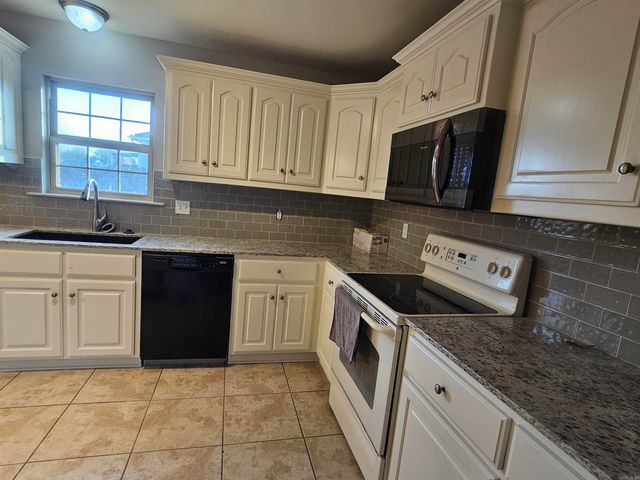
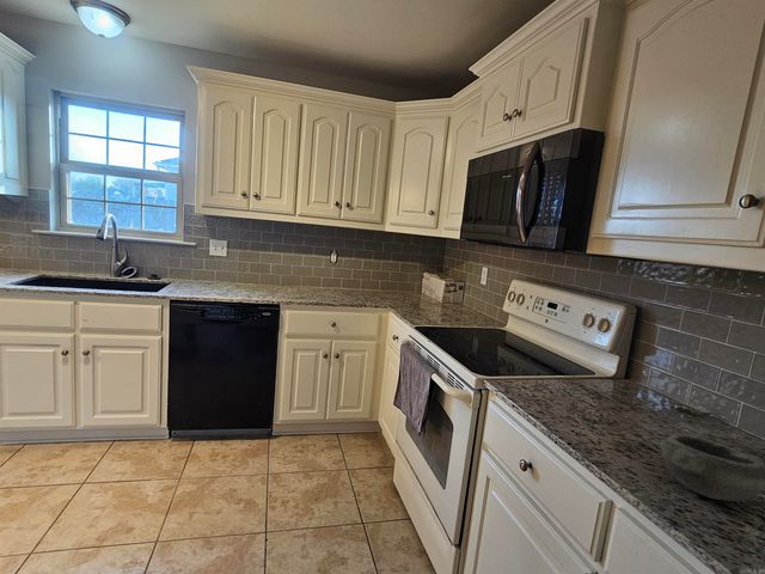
+ bowl [661,432,765,502]
